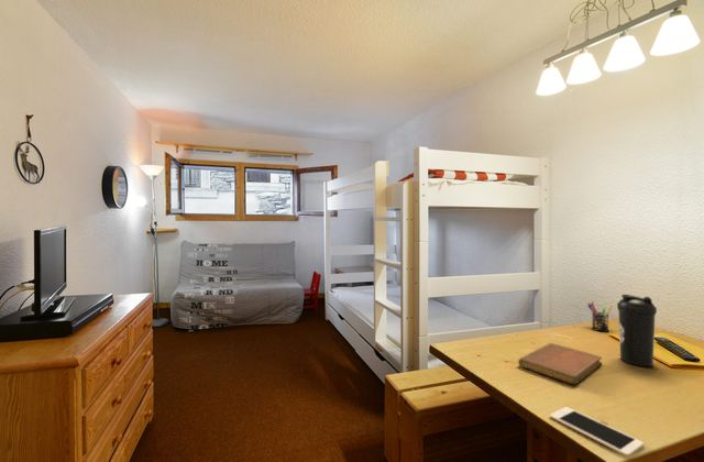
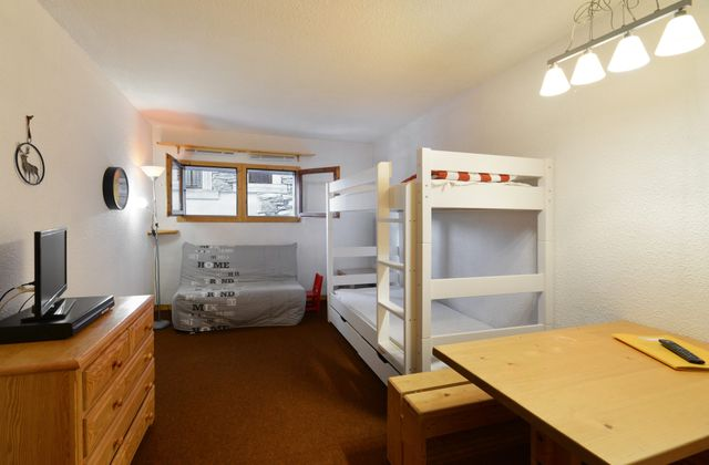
- cell phone [549,406,645,458]
- notebook [517,342,603,385]
- pen holder [586,300,613,332]
- water bottle [616,294,658,367]
